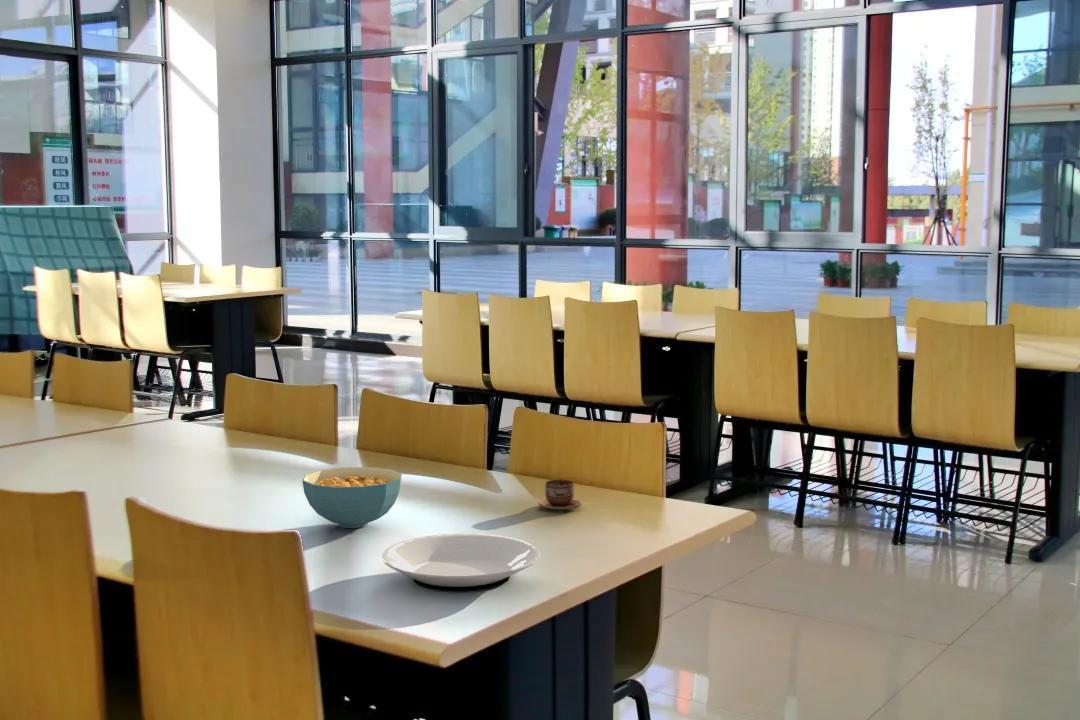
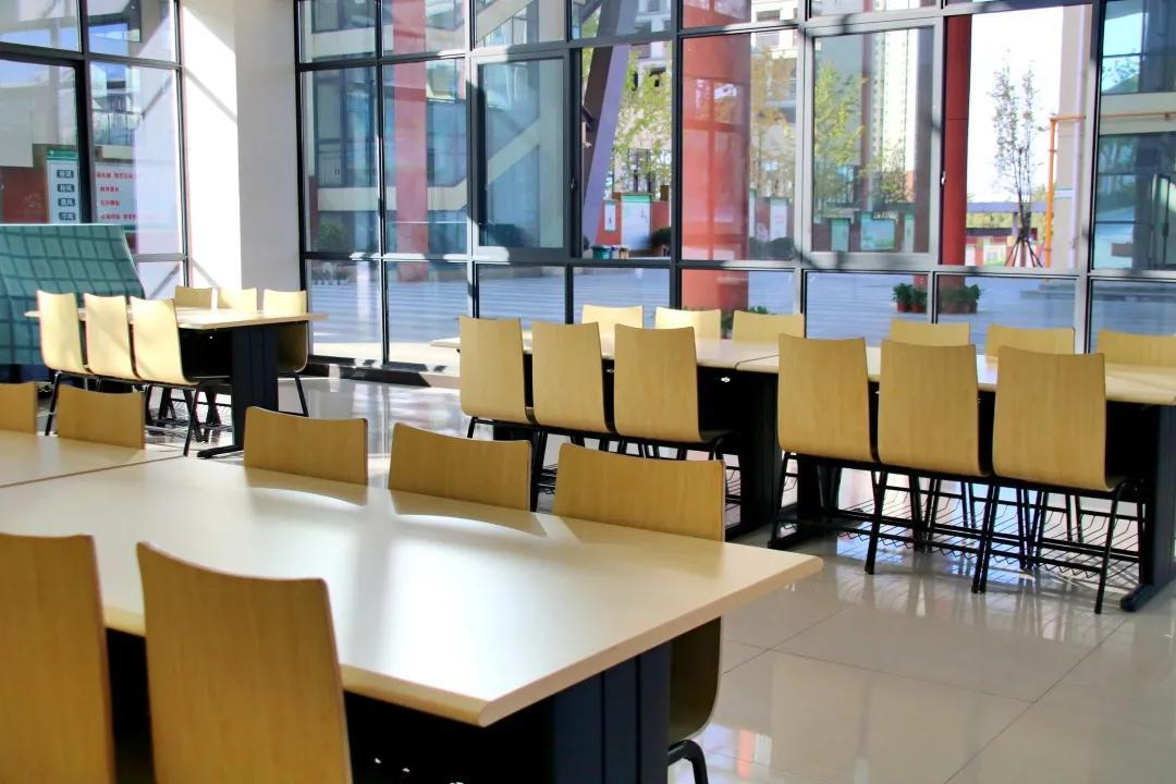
- cereal bowl [301,466,403,529]
- cup [537,478,583,511]
- plate [381,532,541,593]
